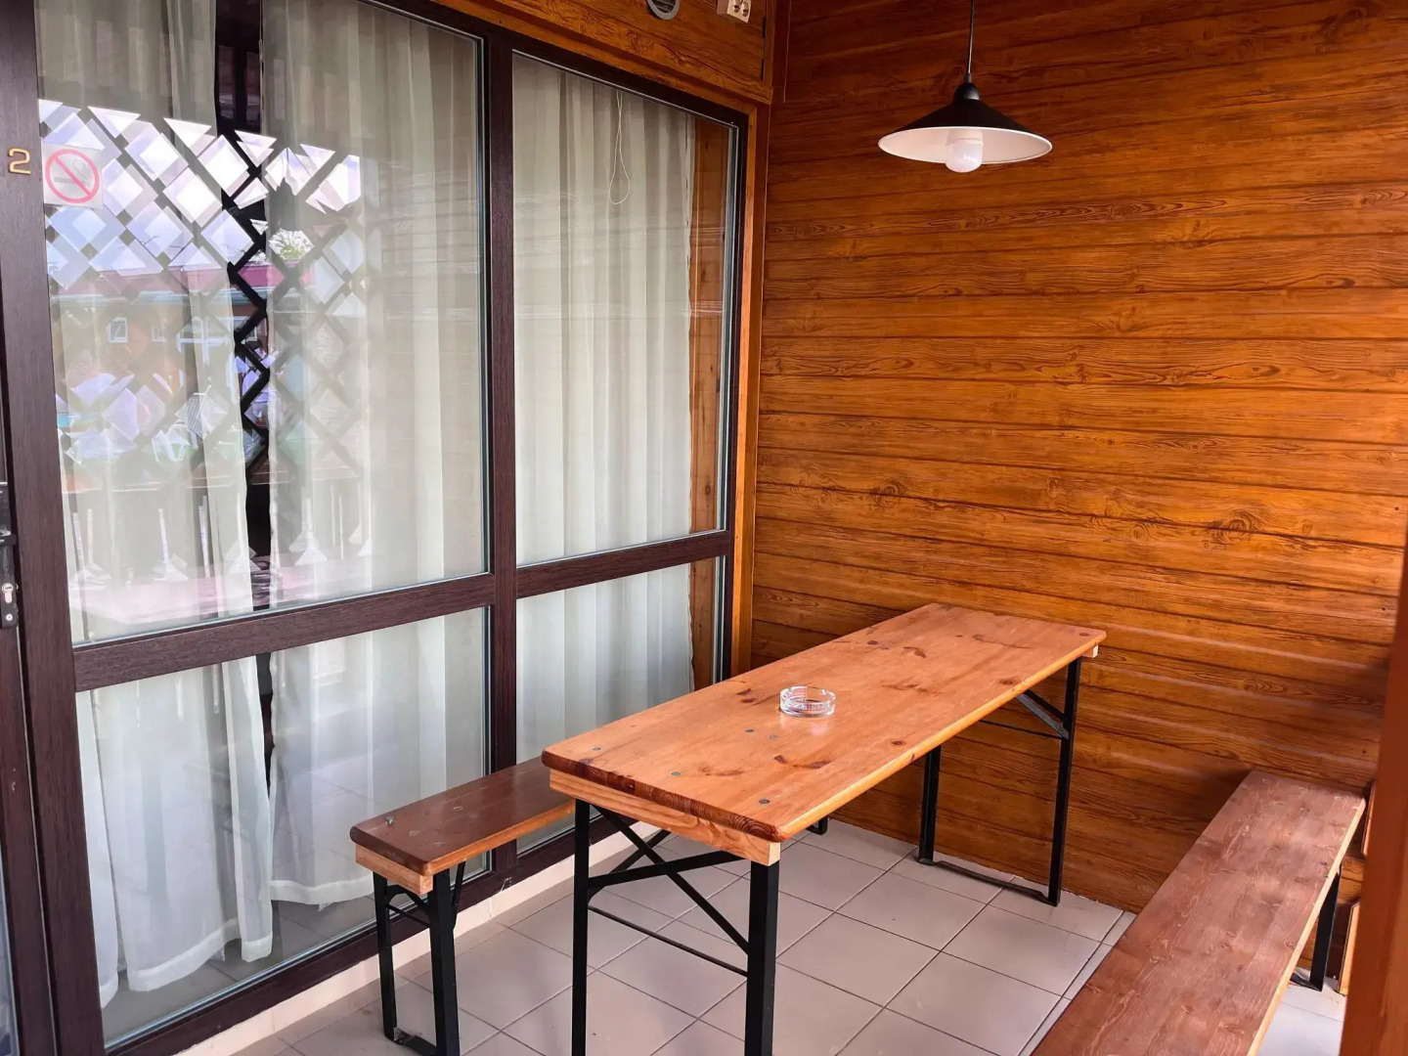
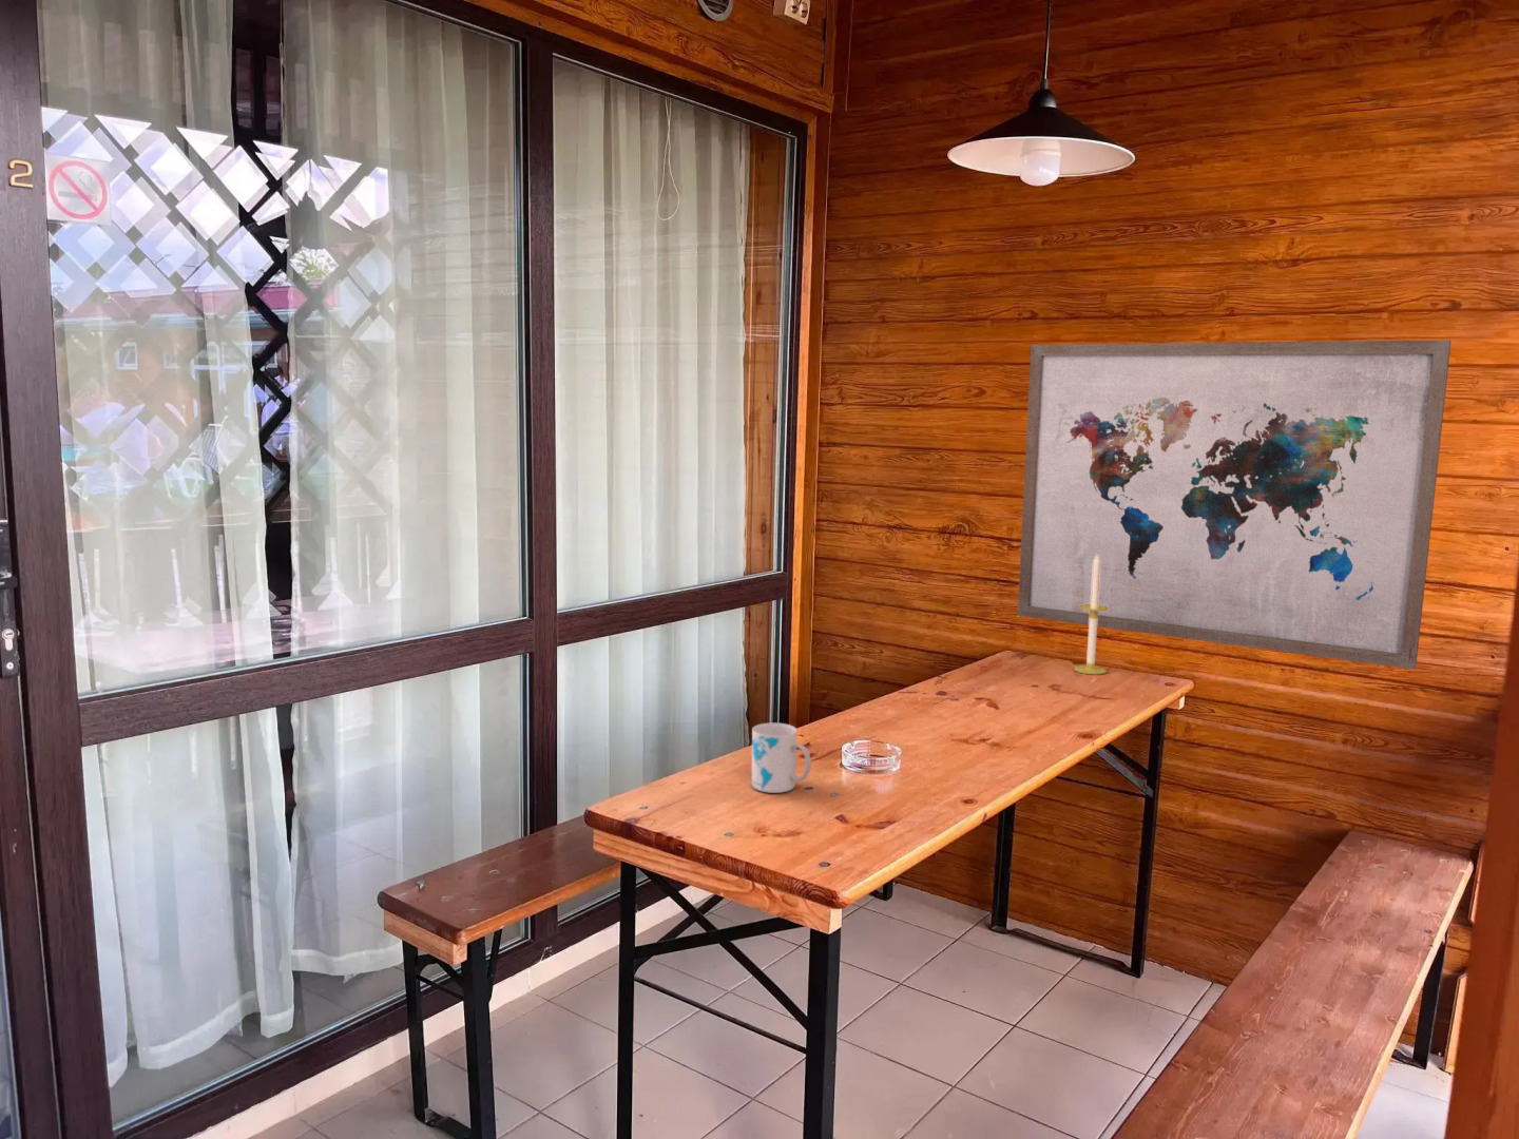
+ wall art [1017,339,1452,671]
+ mug [751,723,812,794]
+ candle [1073,553,1109,676]
